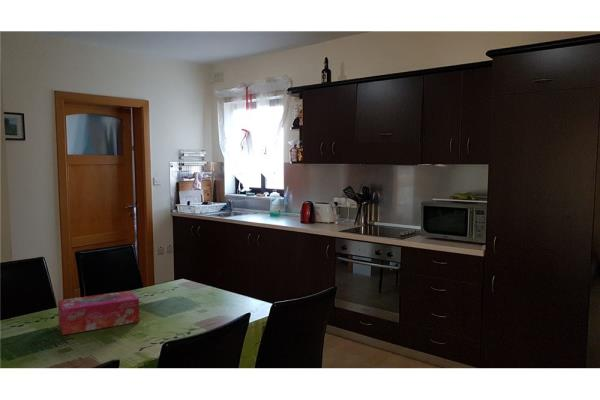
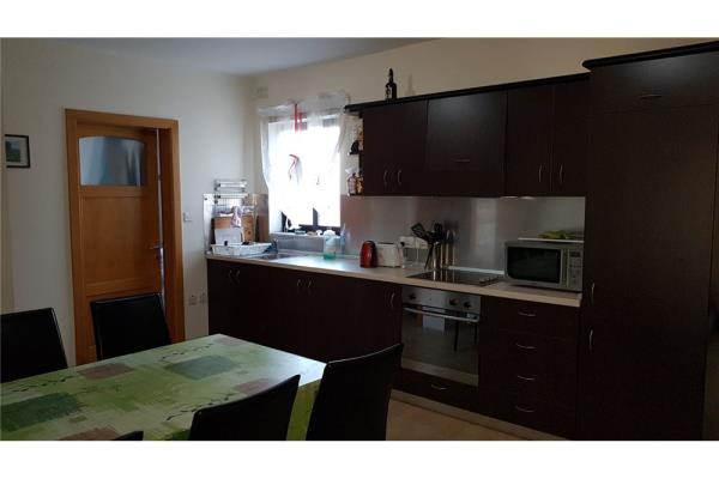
- tissue box [57,290,140,336]
